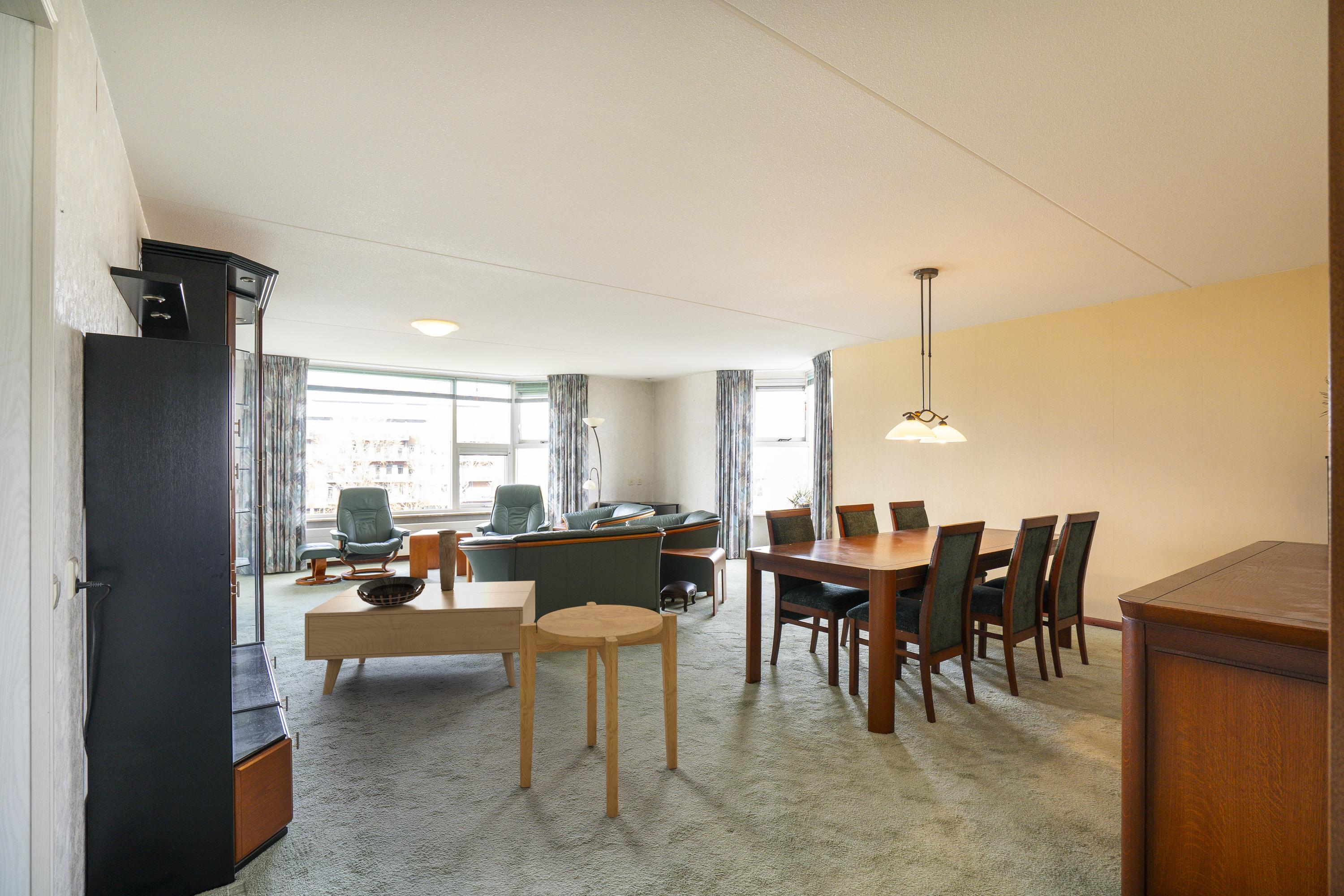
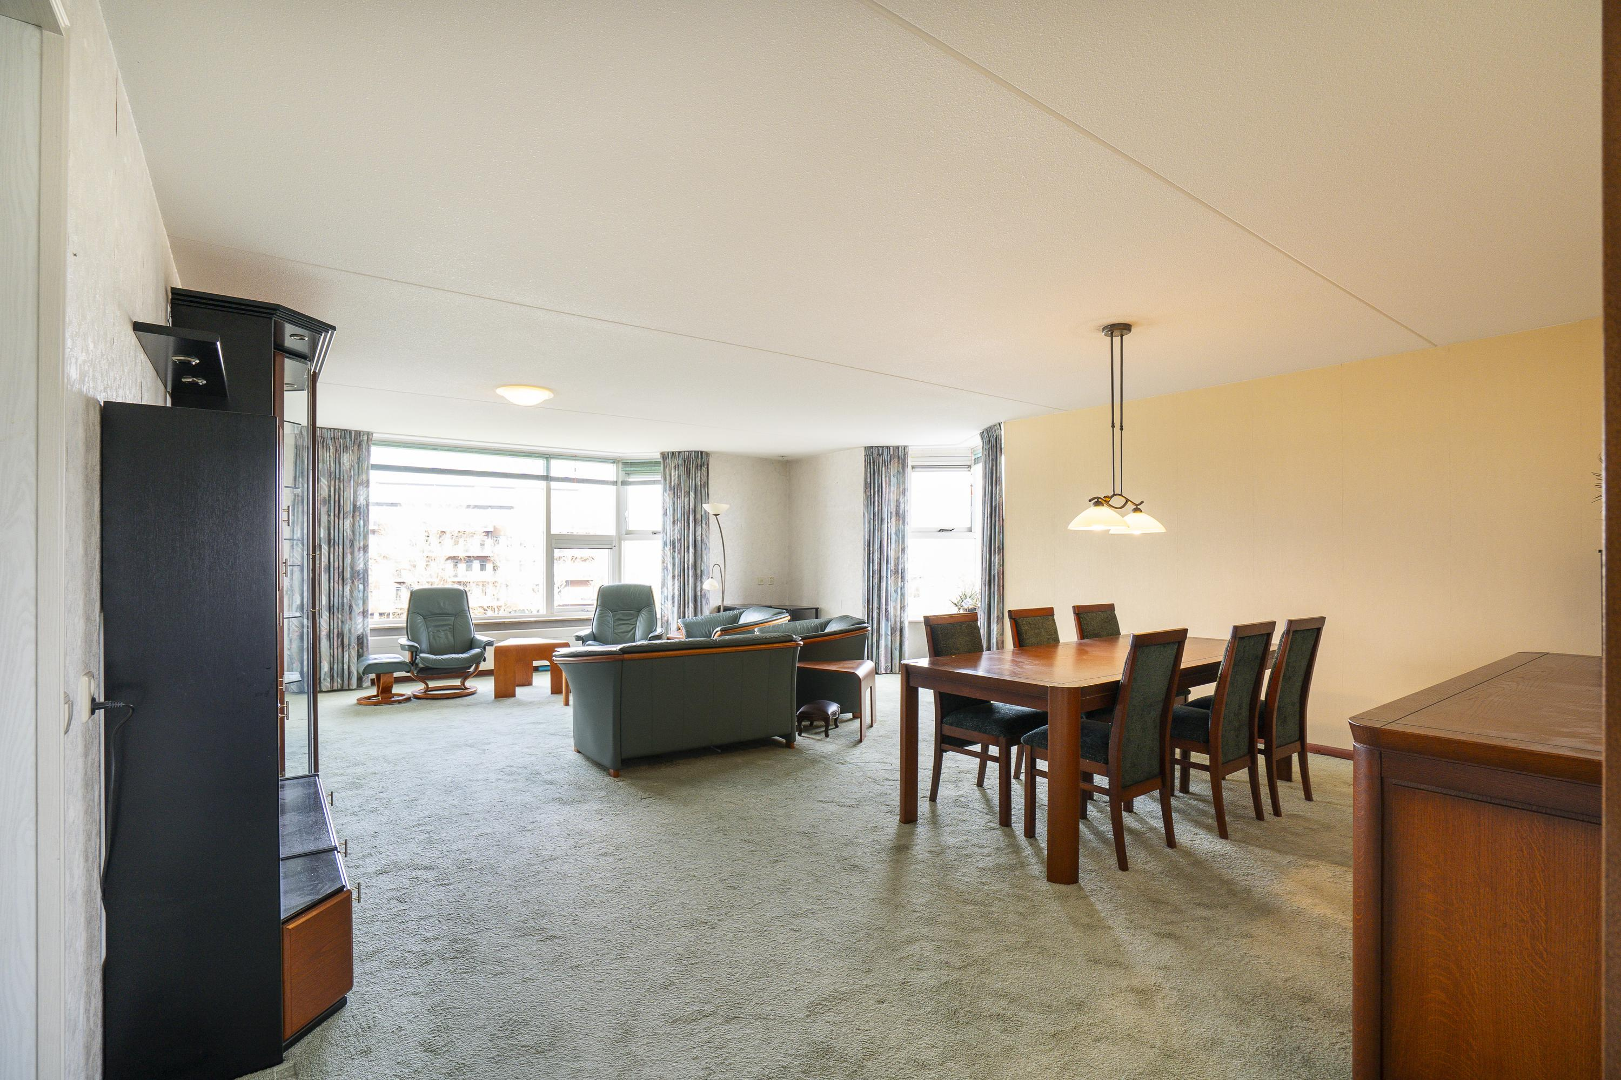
- coffee table [304,580,536,695]
- side table [519,601,678,818]
- vase [437,530,457,590]
- decorative bowl [357,576,426,606]
